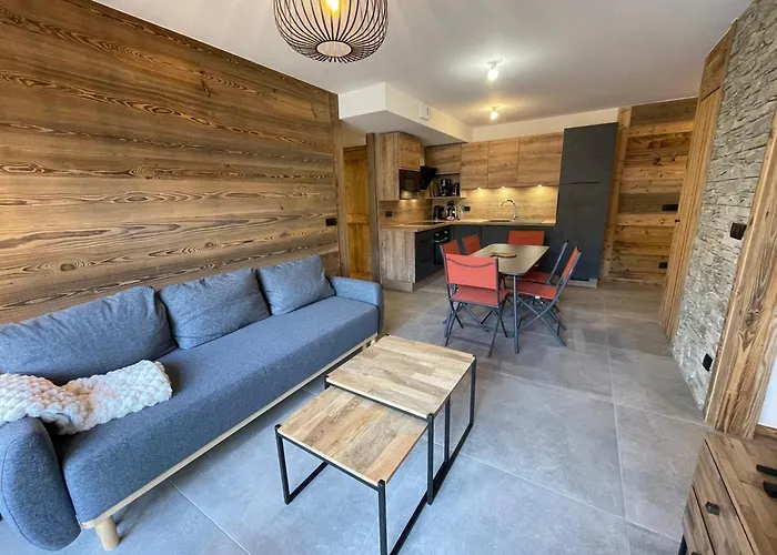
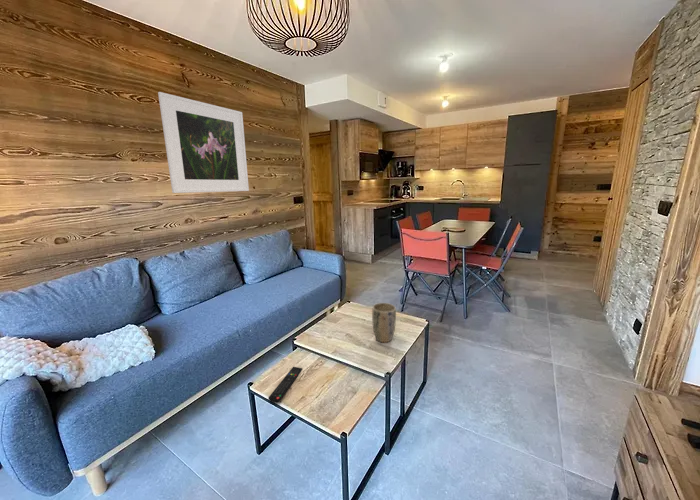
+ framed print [157,91,250,194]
+ plant pot [371,302,397,343]
+ remote control [267,366,303,404]
